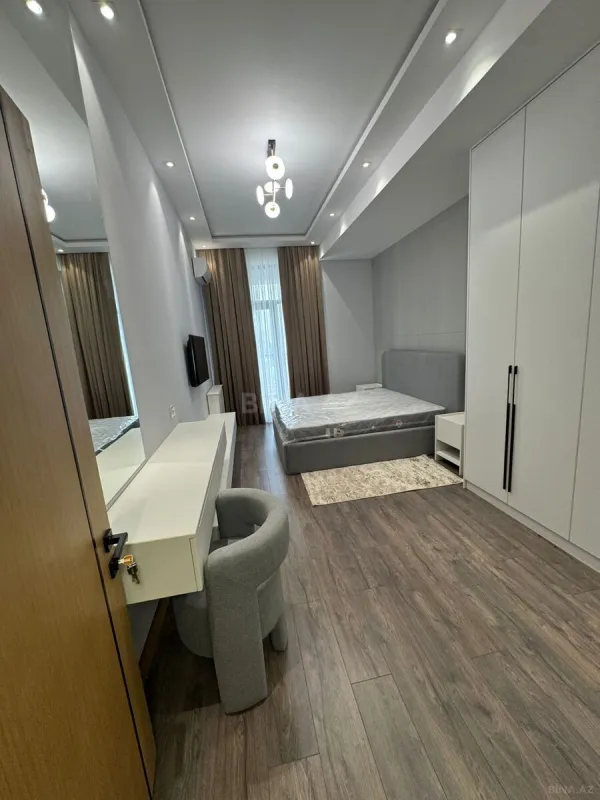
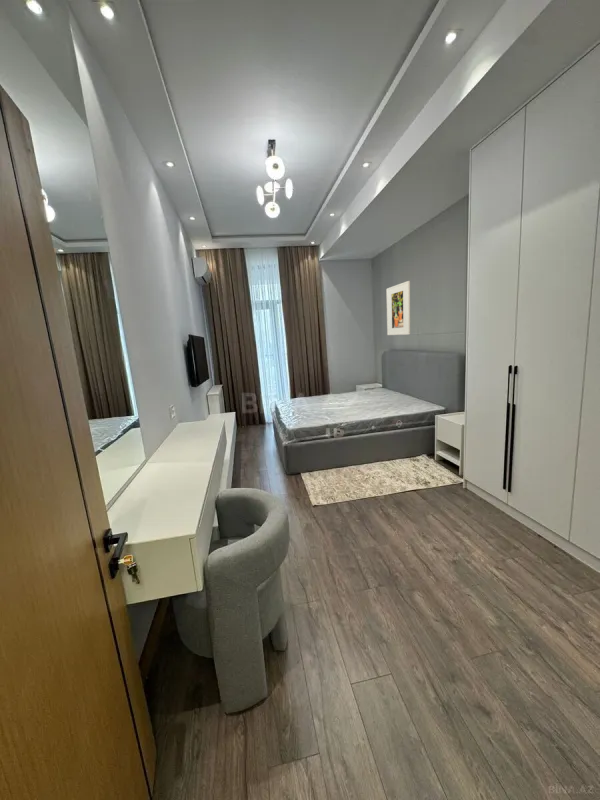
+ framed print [385,280,411,336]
